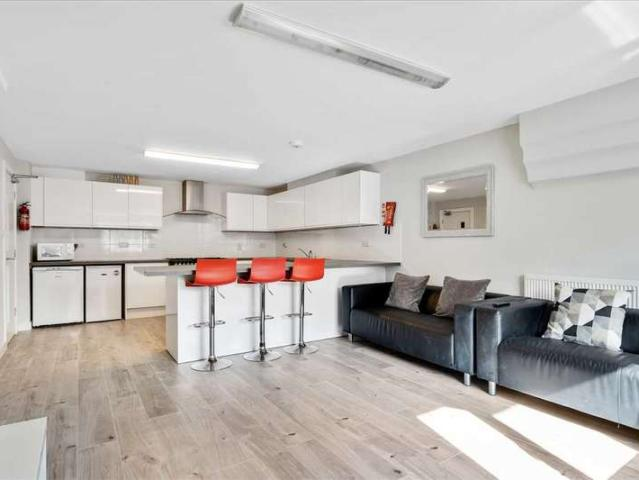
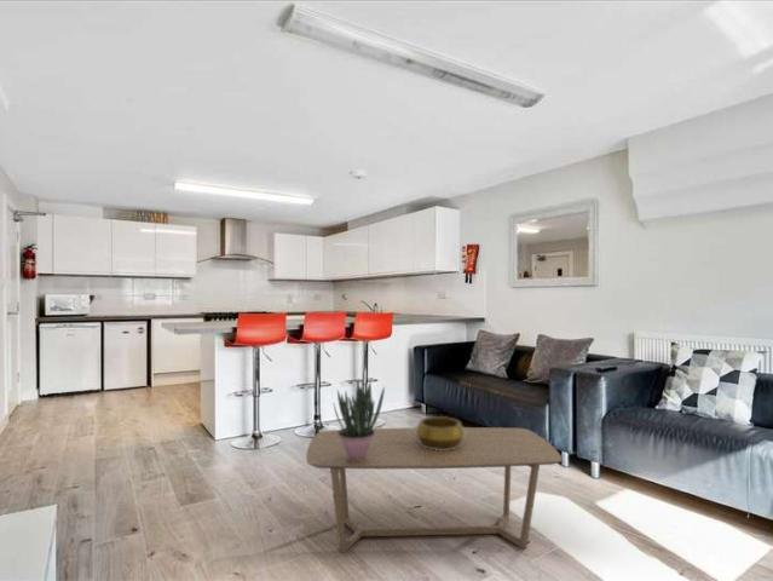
+ decorative bowl [415,415,466,450]
+ coffee table [305,426,564,554]
+ potted plant [331,380,386,461]
